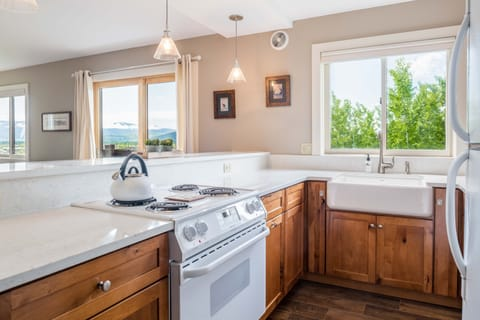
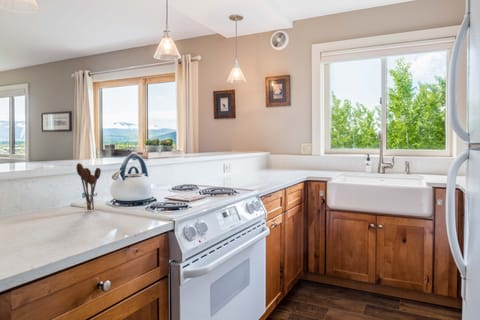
+ utensil holder [75,162,102,211]
